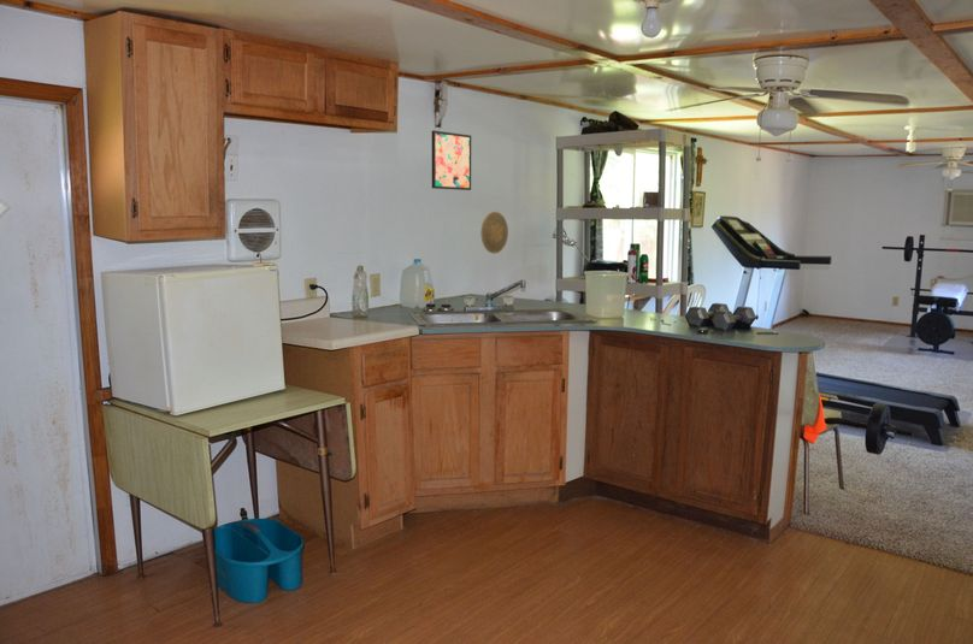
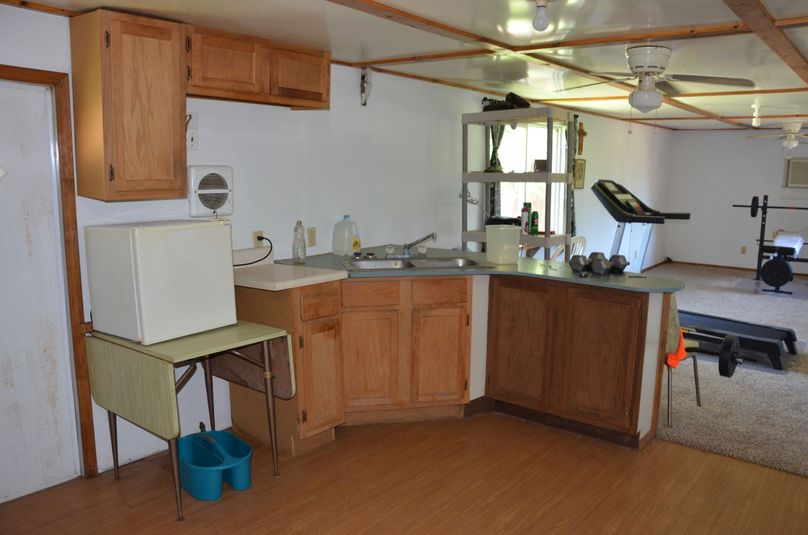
- wall art [431,129,472,191]
- decorative plate [480,211,509,255]
